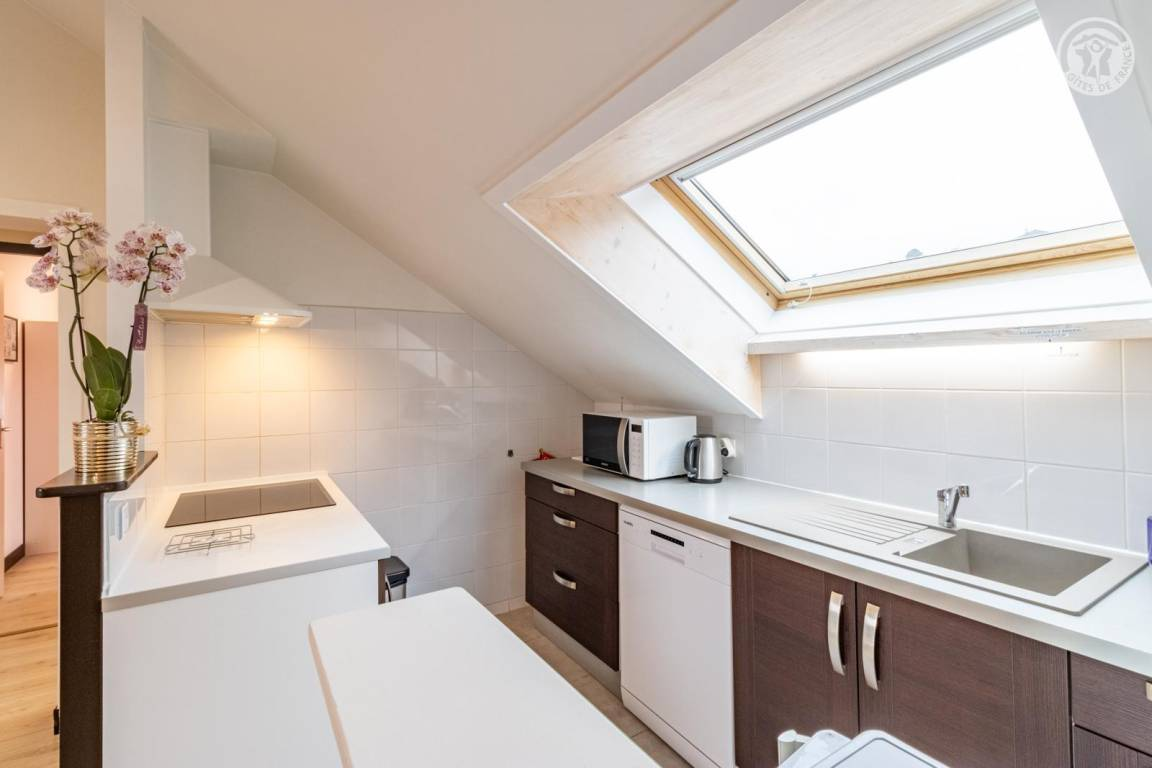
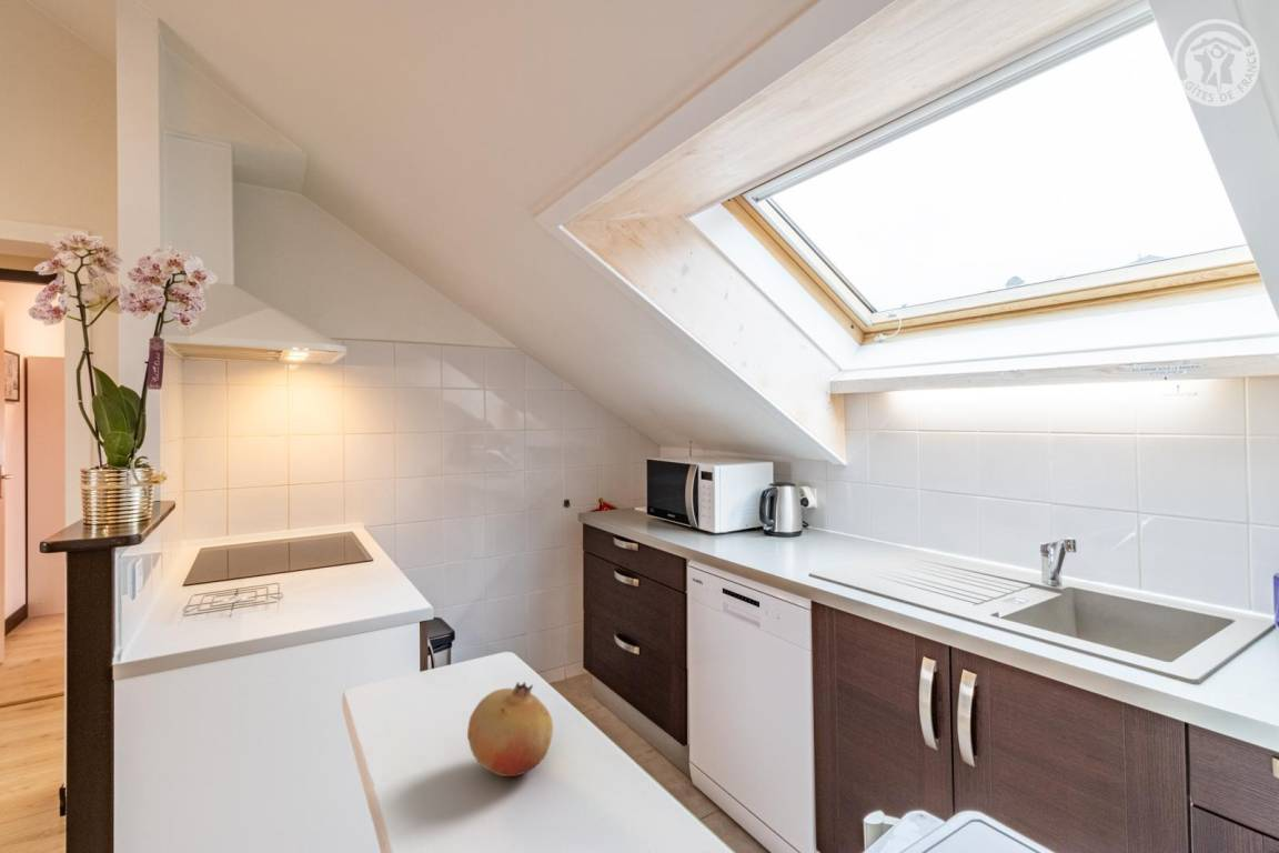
+ fruit [466,681,554,777]
